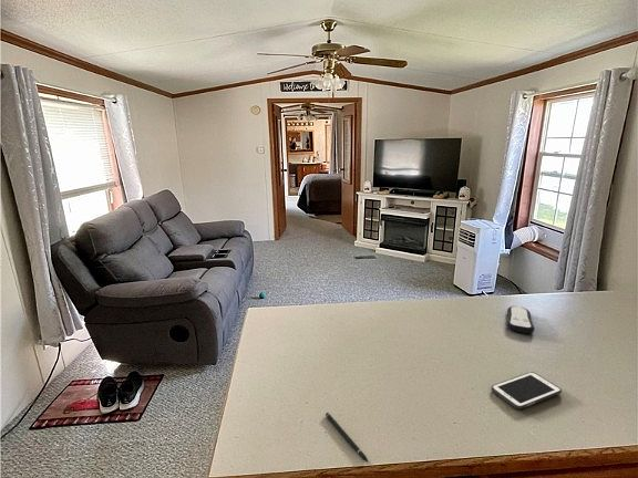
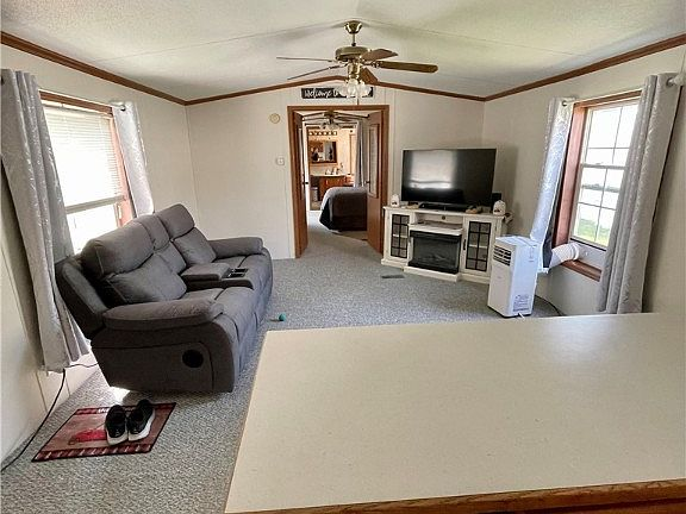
- pen [325,412,369,463]
- cell phone [491,371,563,411]
- remote control [505,305,535,334]
